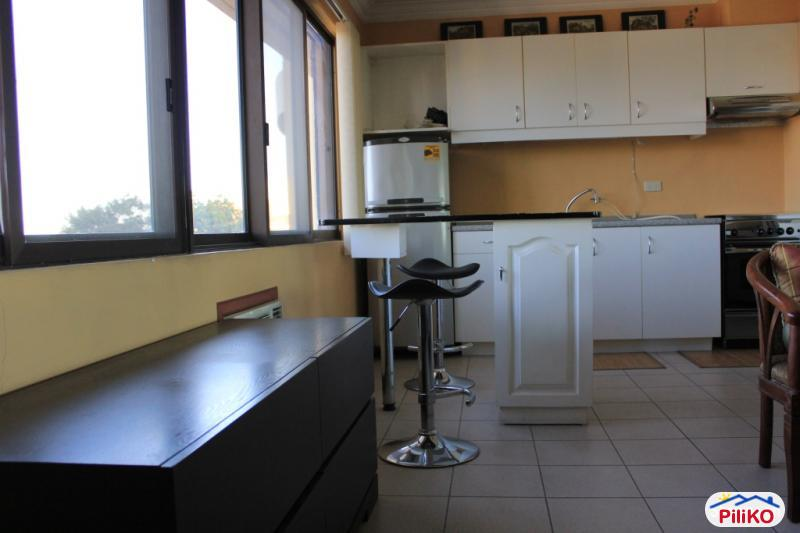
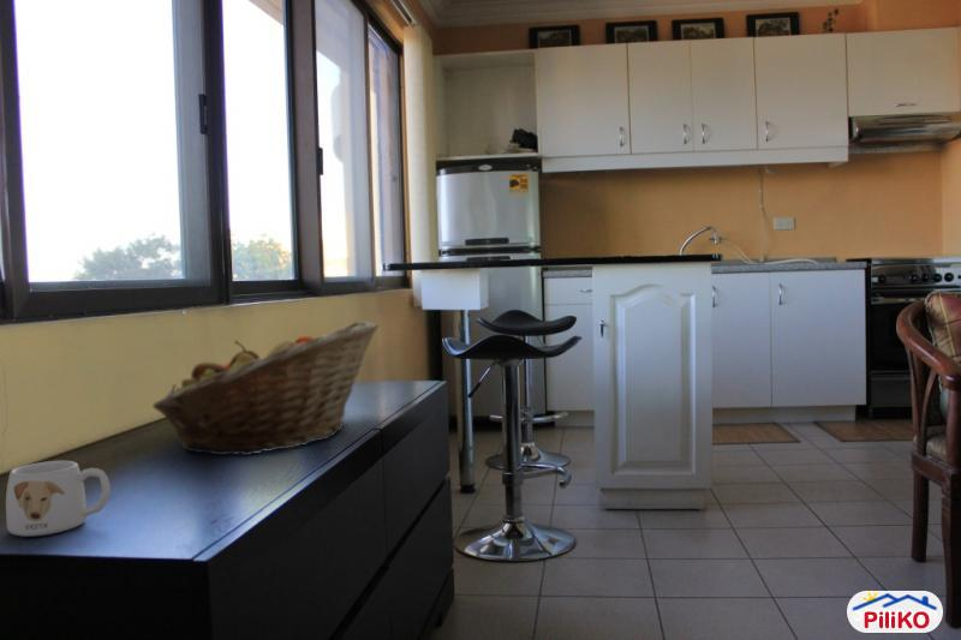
+ mug [5,460,112,538]
+ fruit basket [151,321,380,456]
